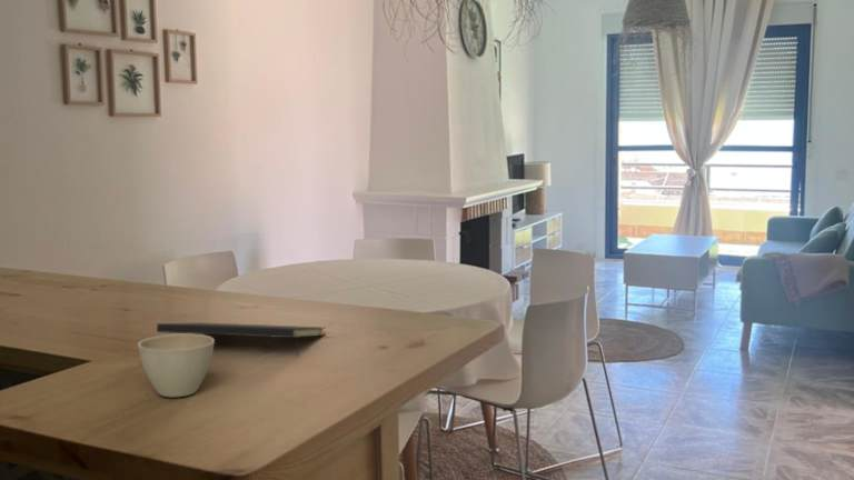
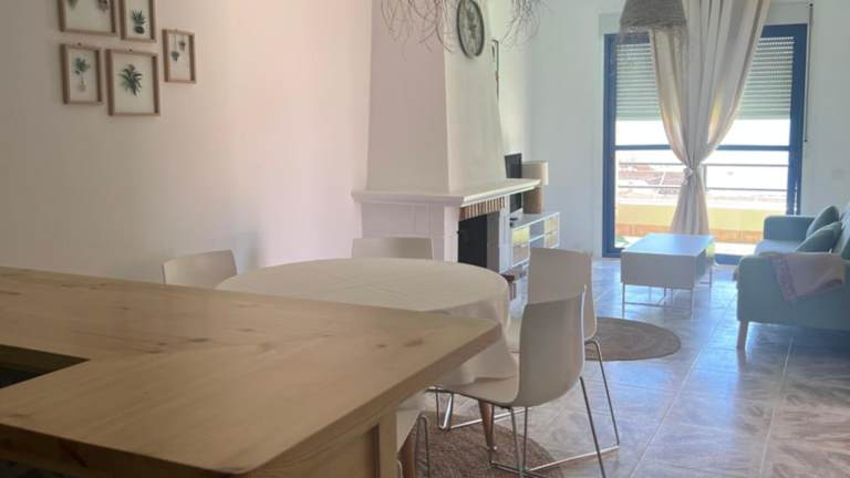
- notepad [156,321,327,359]
- flower pot [137,333,216,398]
